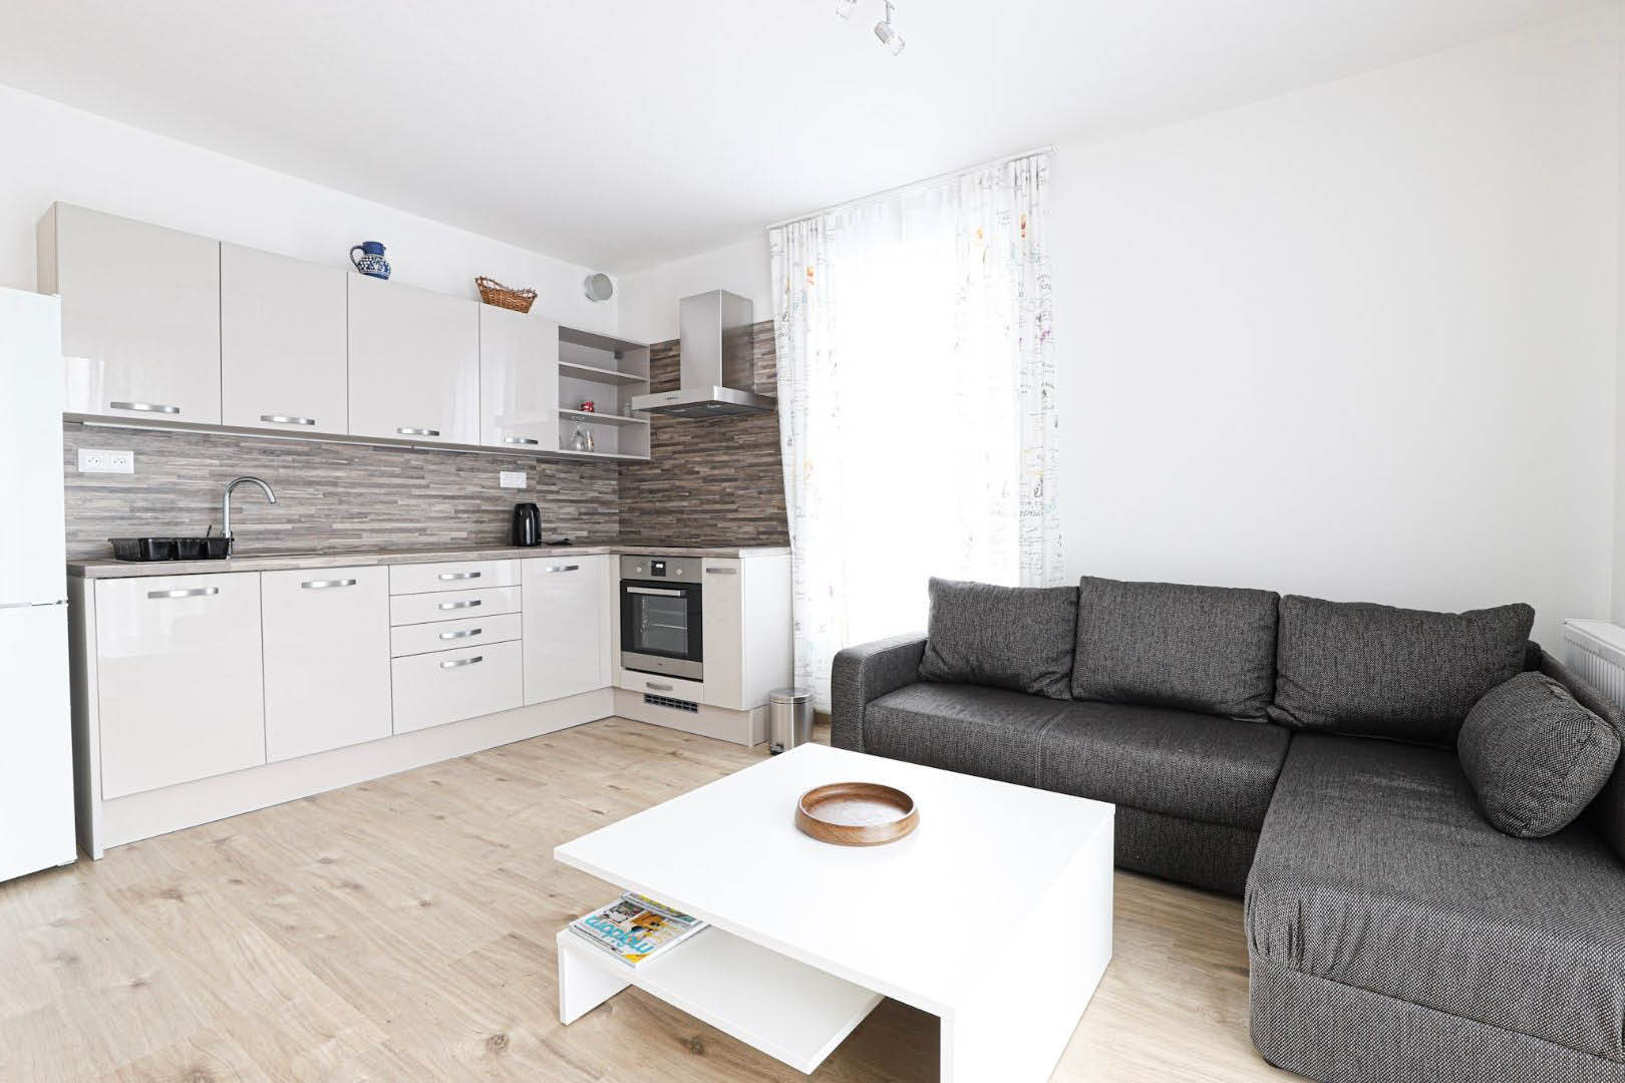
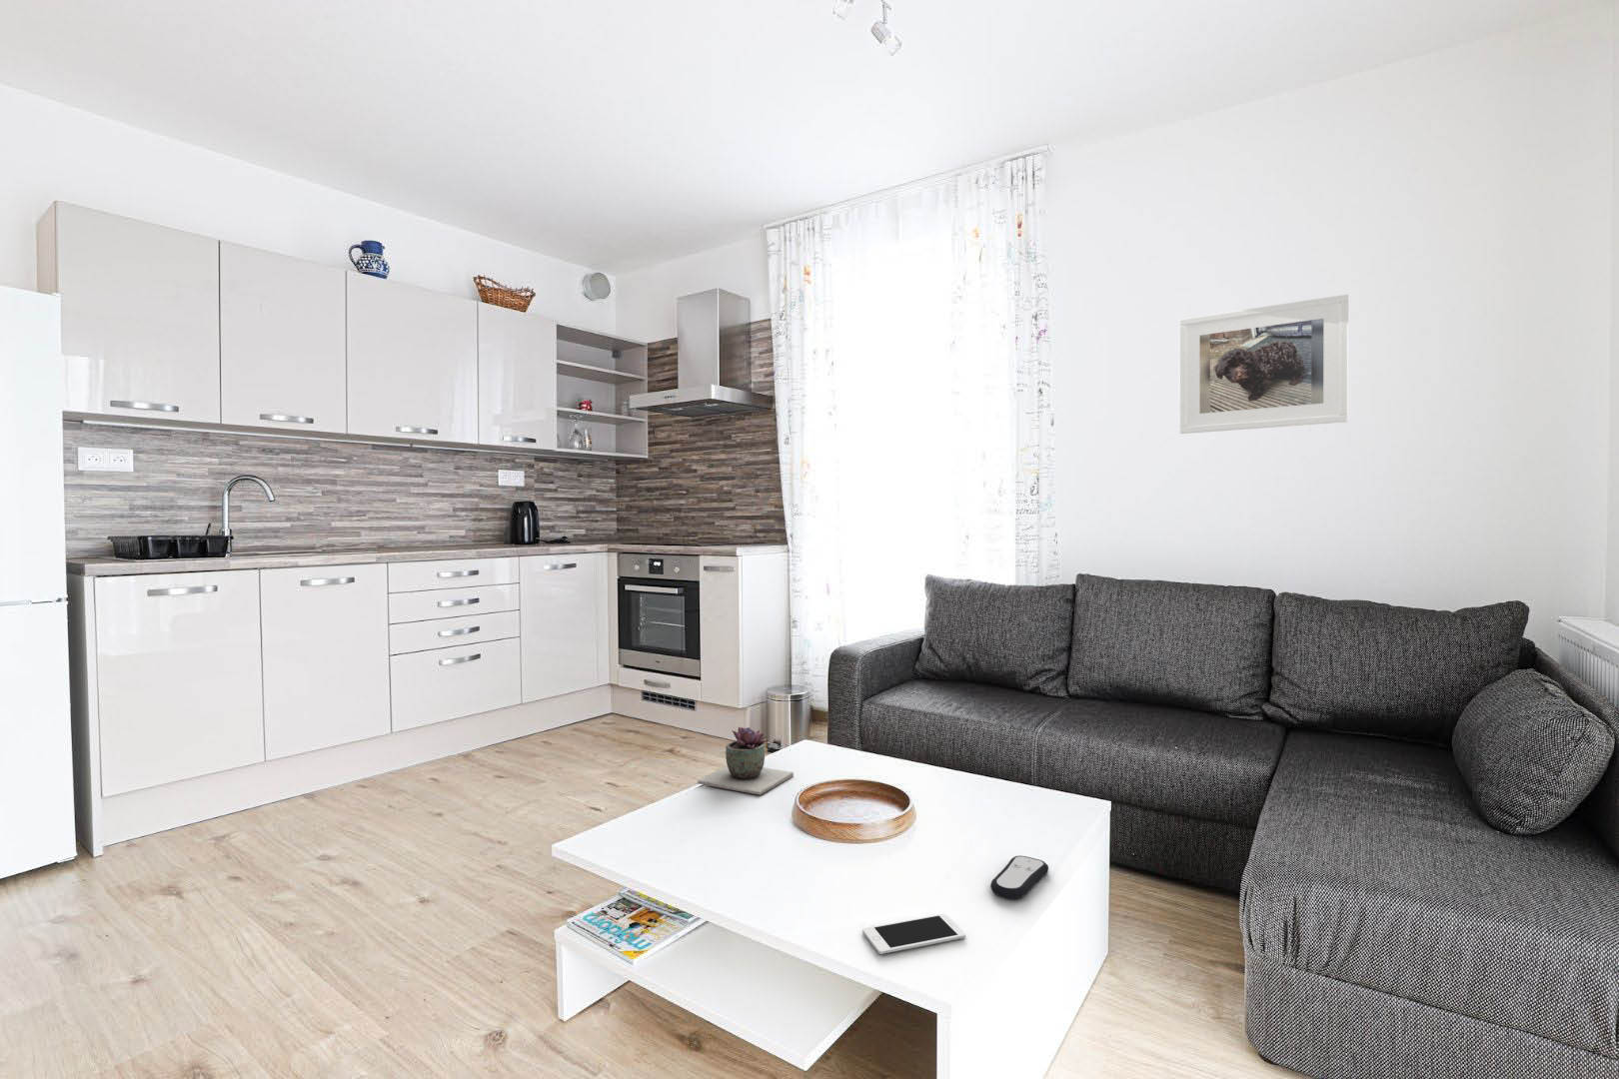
+ cell phone [861,913,966,955]
+ succulent plant [696,726,795,796]
+ remote control [989,855,1049,900]
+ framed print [1178,294,1349,435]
